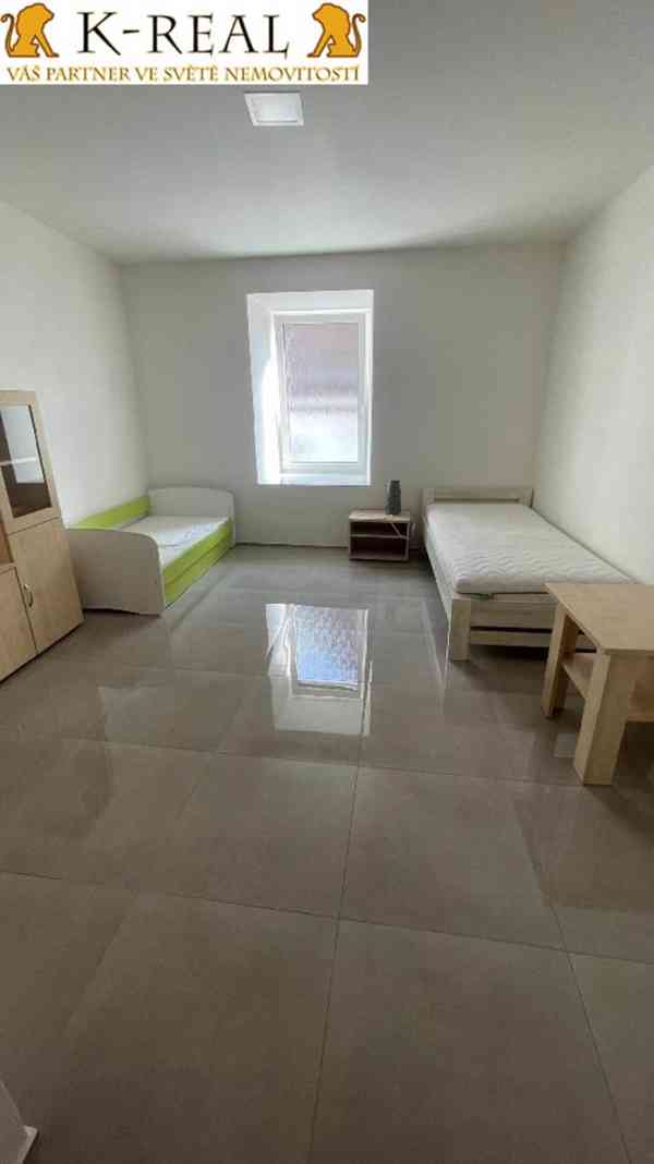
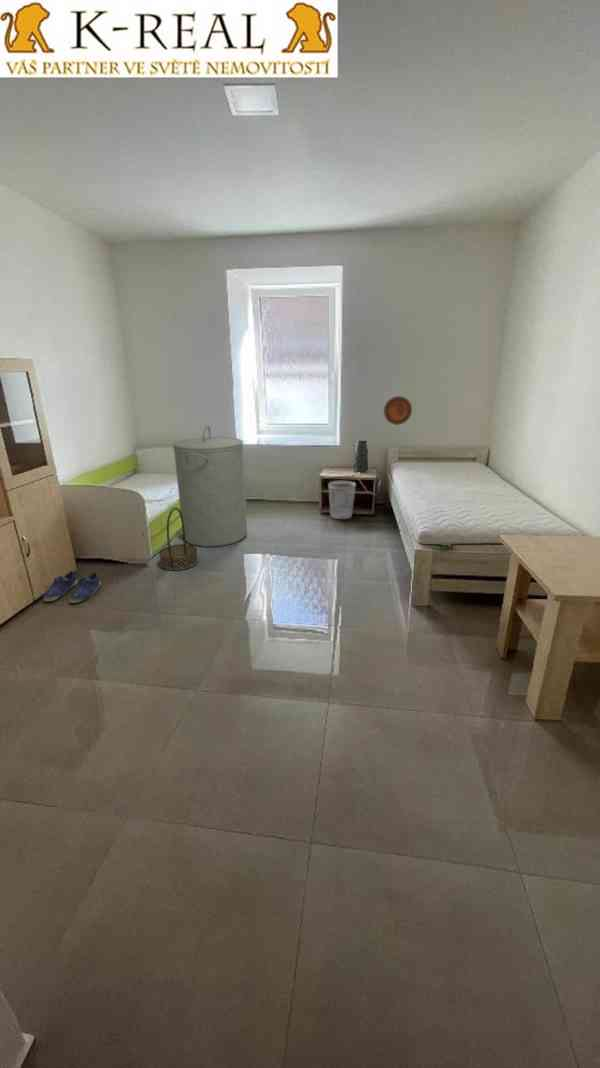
+ decorative plate [383,395,413,426]
+ shoe [43,570,102,604]
+ wastebasket [327,480,357,520]
+ laundry hamper [172,424,248,548]
+ basket [158,507,199,572]
